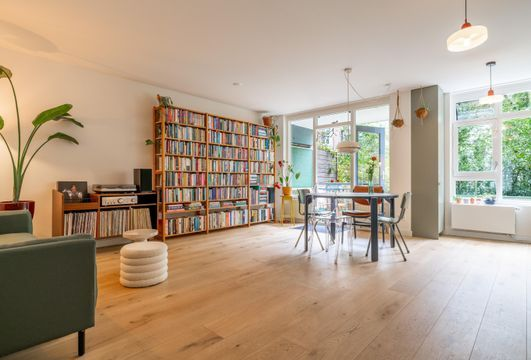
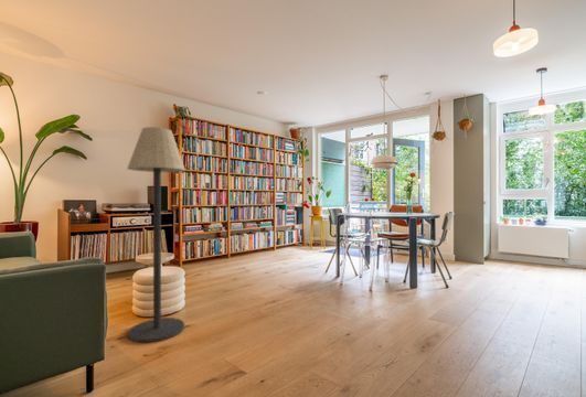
+ floor lamp [126,126,187,344]
